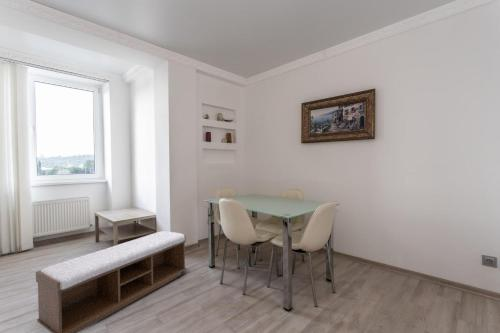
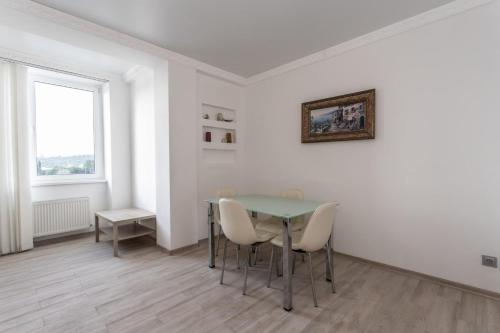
- bench [35,230,187,333]
